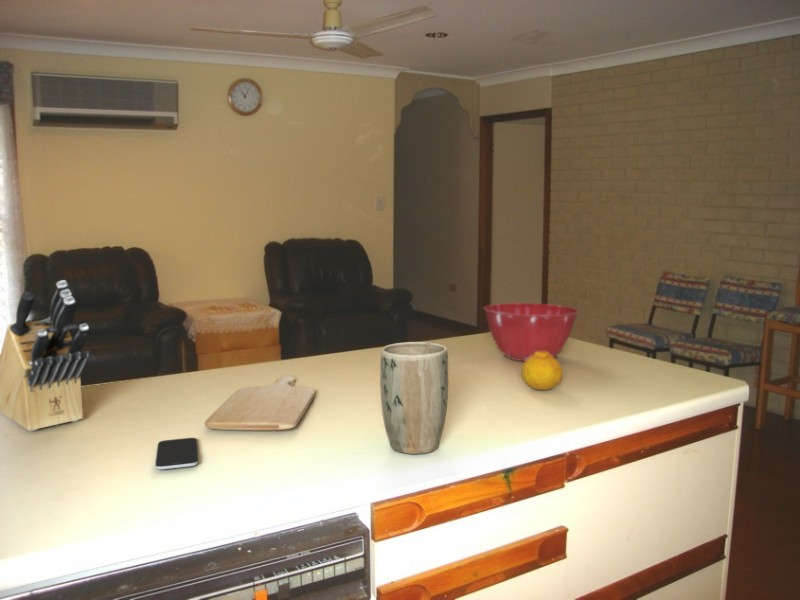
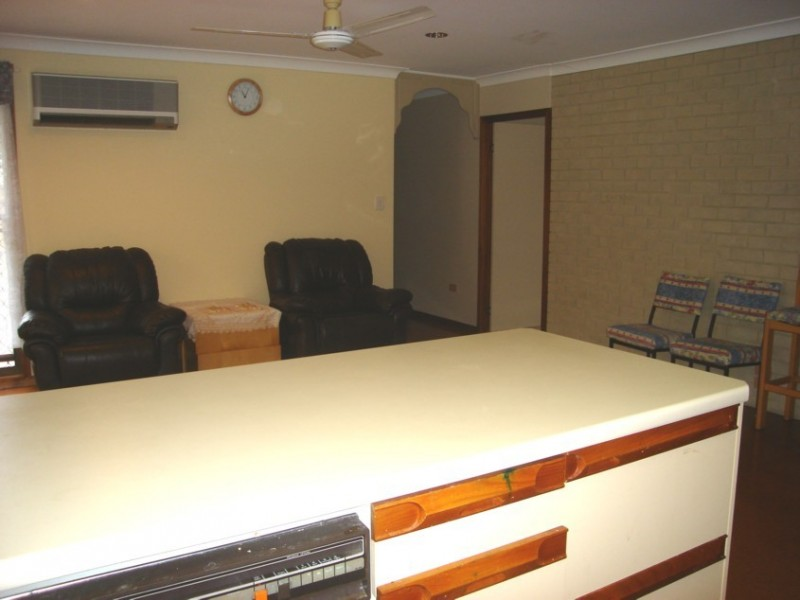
- knife block [0,279,92,432]
- chopping board [204,374,317,431]
- plant pot [379,341,449,455]
- mixing bowl [483,302,579,362]
- smartphone [154,437,199,471]
- fruit [521,351,564,391]
